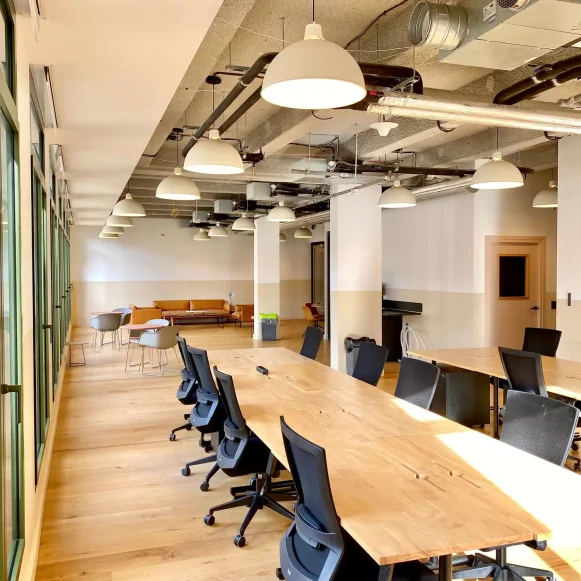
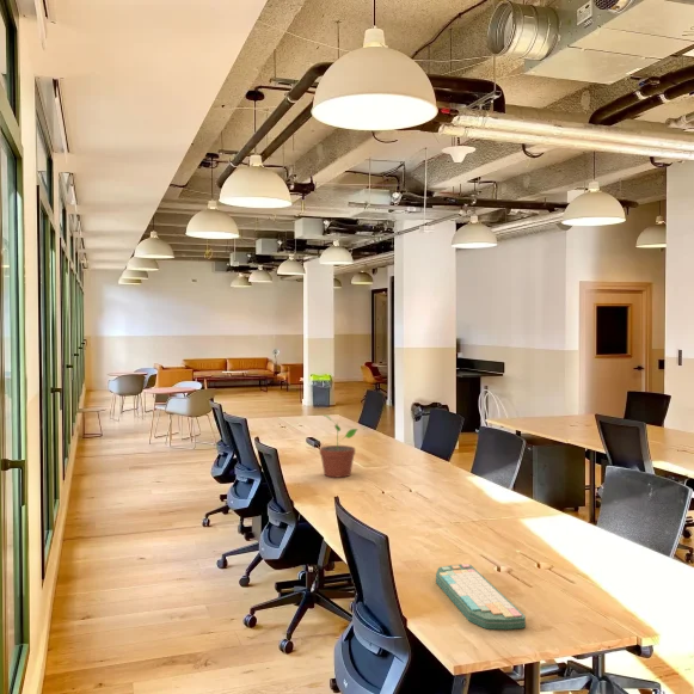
+ potted plant [319,413,360,479]
+ computer keyboard [435,563,527,631]
